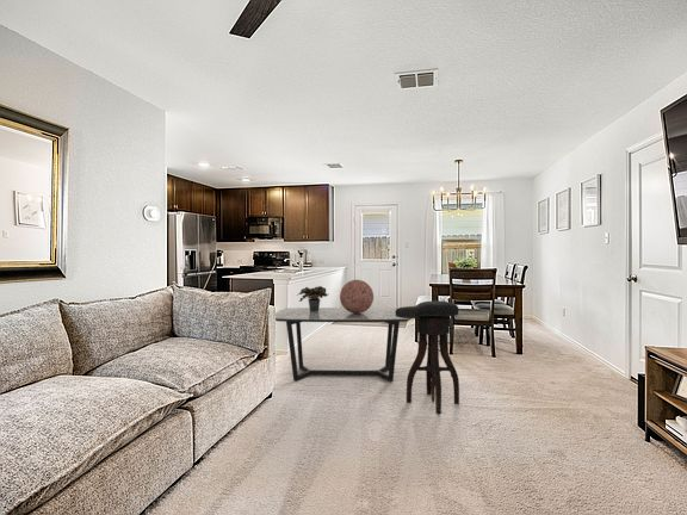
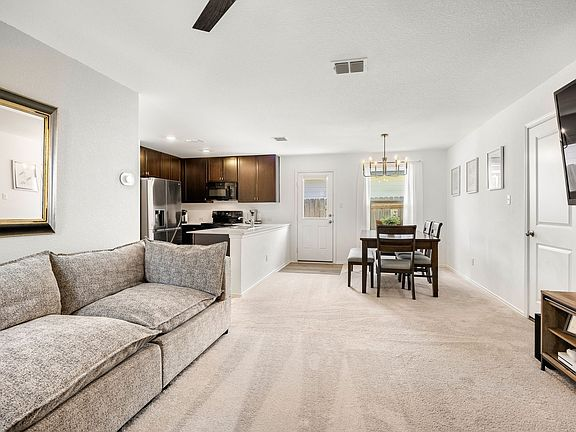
- decorative sphere [339,279,375,314]
- coffee table [274,306,413,383]
- potted plant [297,285,328,311]
- stool [395,299,460,415]
